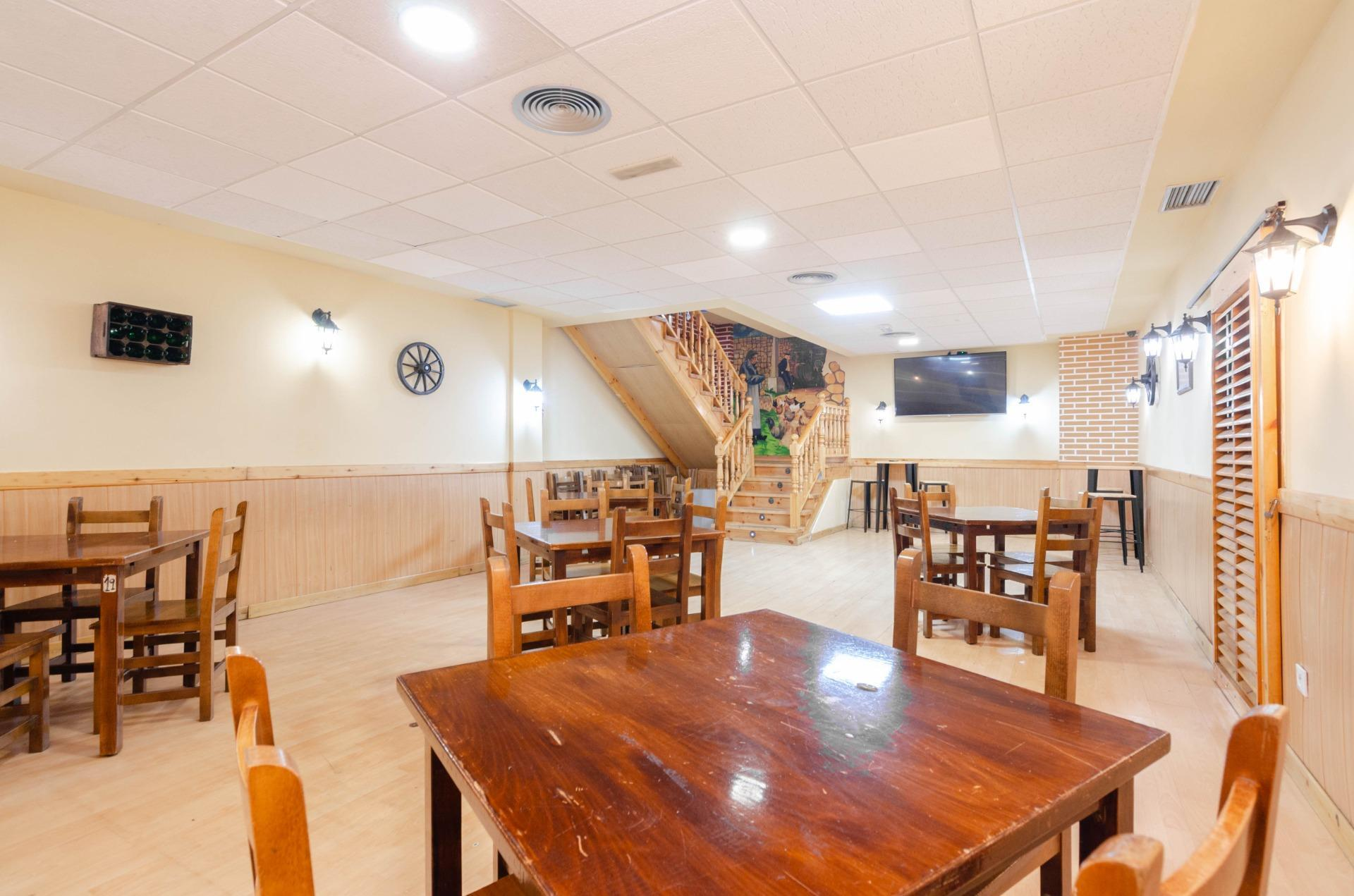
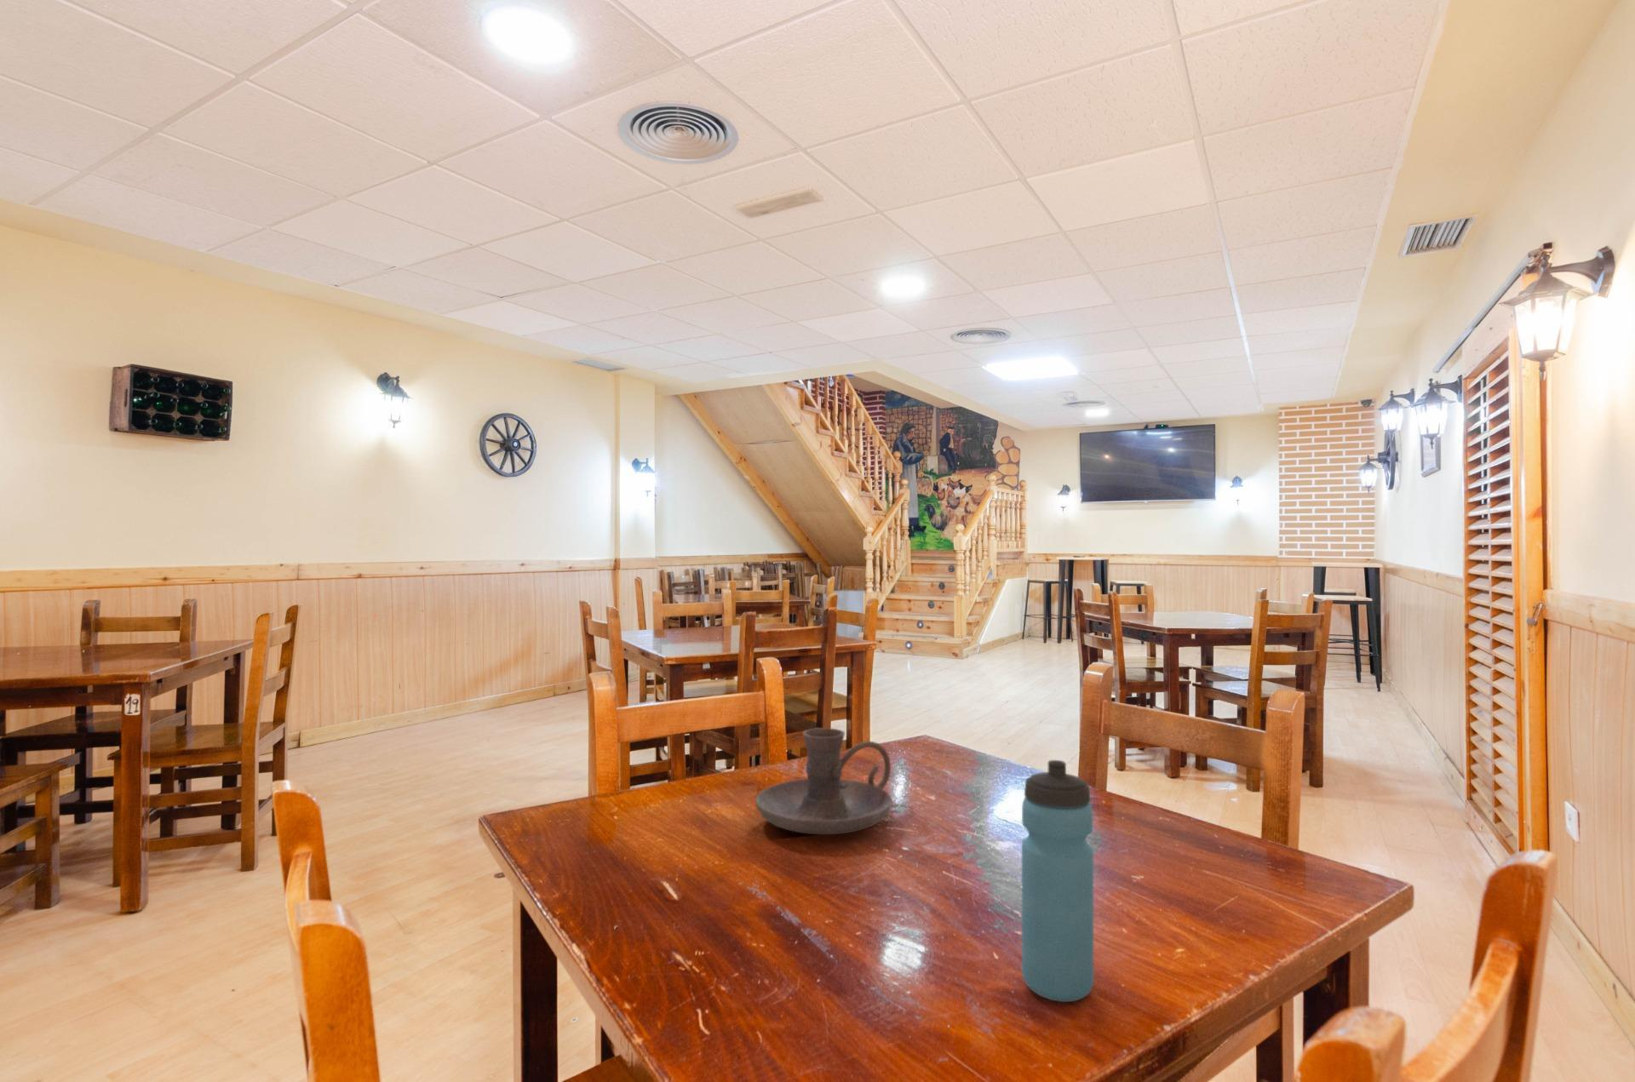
+ candle holder [755,727,892,836]
+ water bottle [1022,760,1094,1002]
